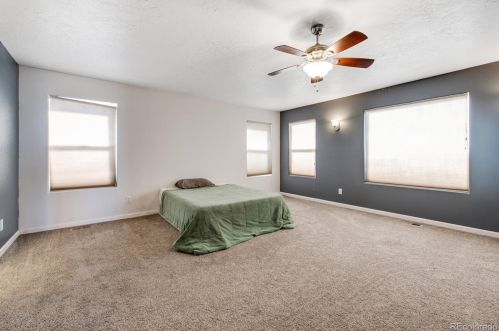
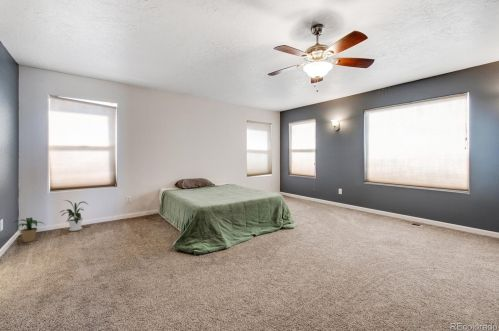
+ potted plant [11,217,46,243]
+ house plant [59,199,88,232]
